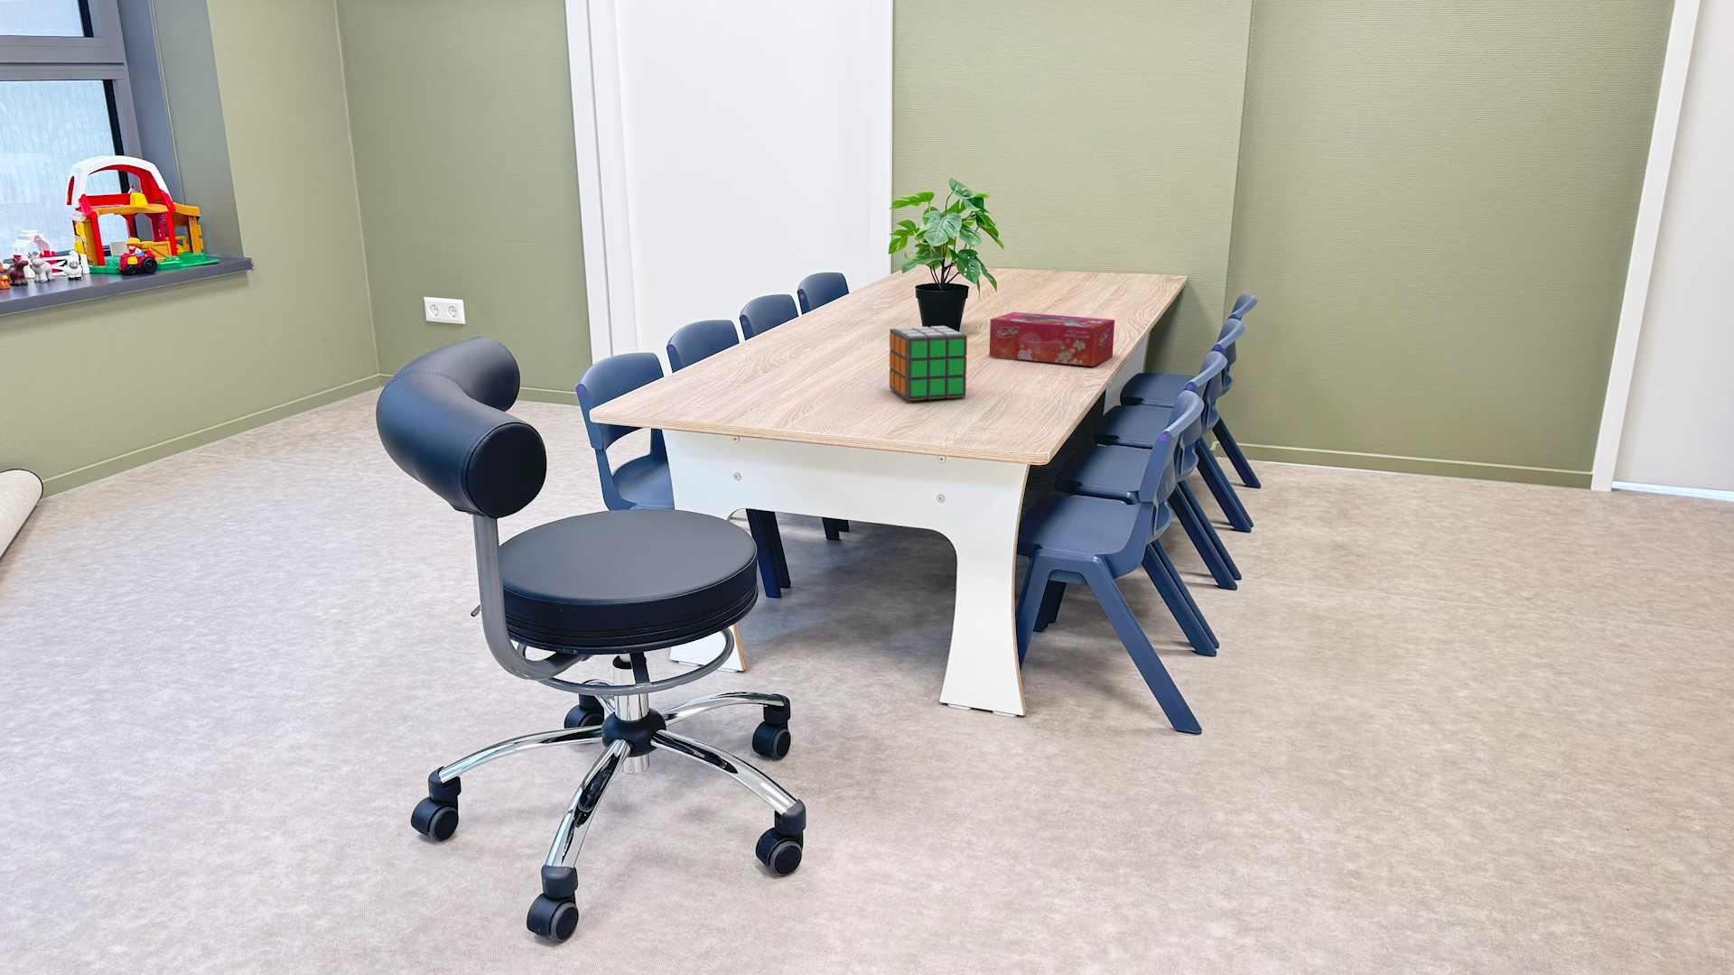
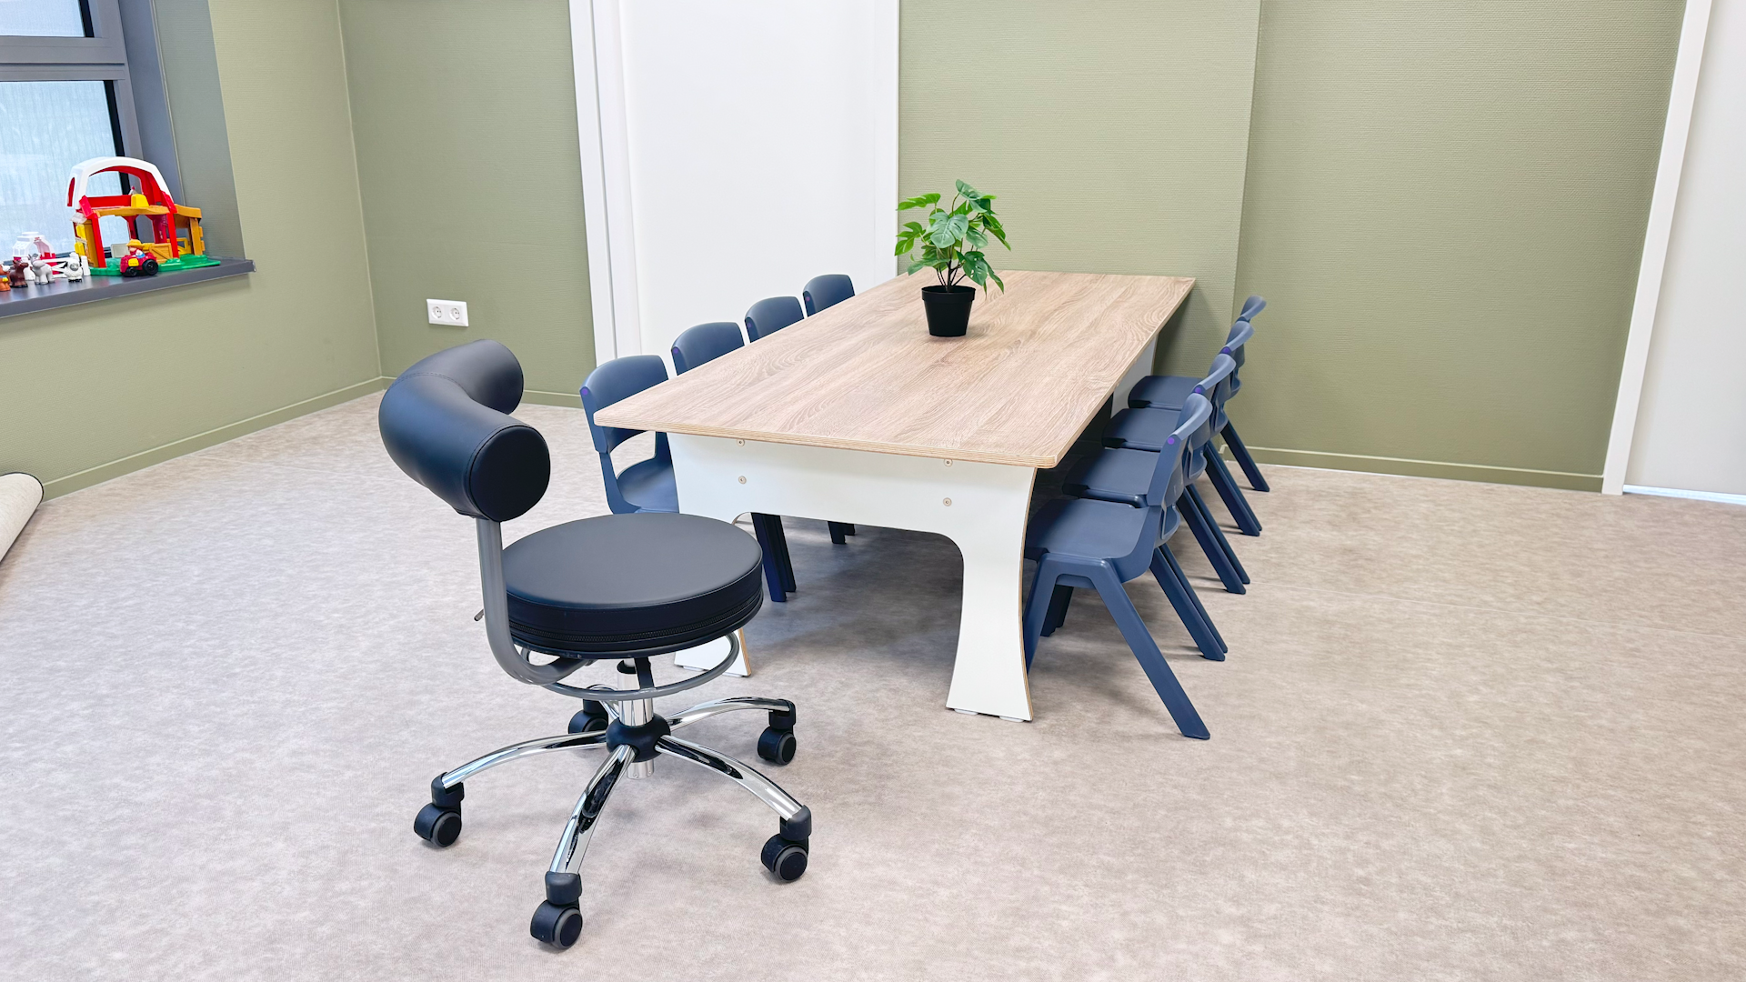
- puzzle [888,325,968,401]
- tissue box [988,312,1116,368]
